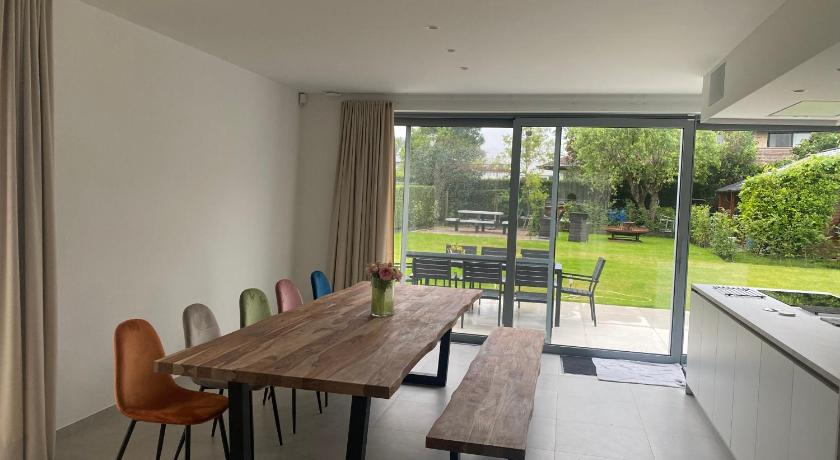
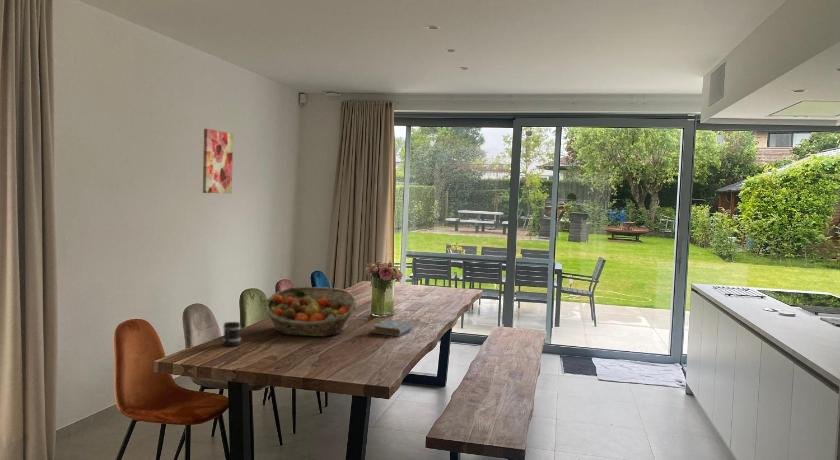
+ book [371,318,414,337]
+ mug [222,321,242,347]
+ wall art [202,128,234,195]
+ fruit basket [263,286,359,337]
